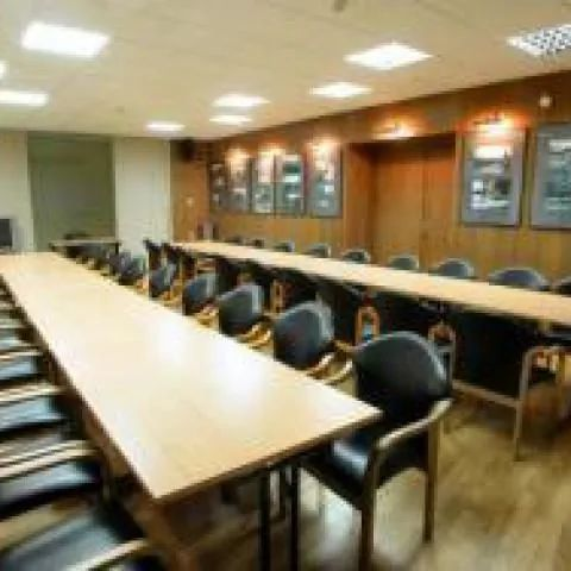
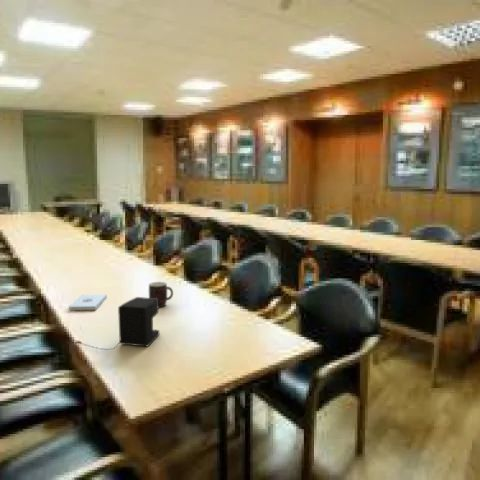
+ coffee maker [74,296,160,351]
+ mug [148,281,174,308]
+ notepad [68,293,108,311]
